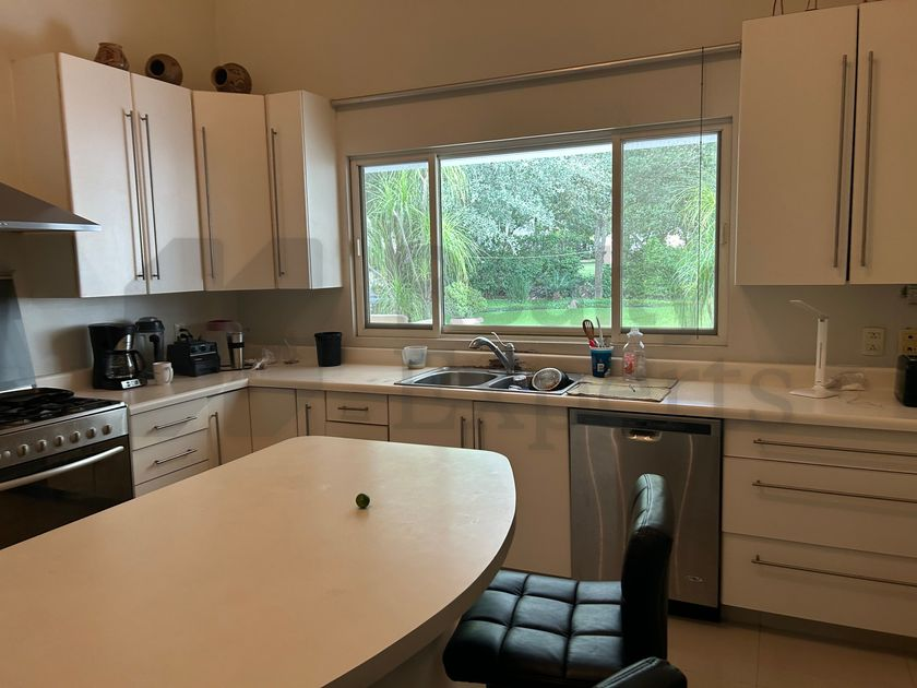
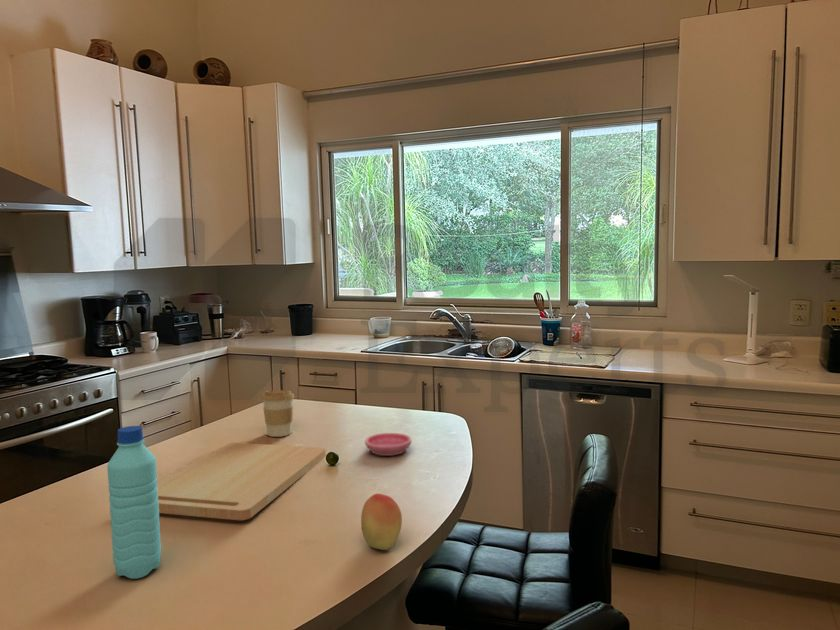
+ cutting board [157,442,326,521]
+ saucer [364,432,412,457]
+ fruit [360,493,403,551]
+ water bottle [106,425,162,580]
+ coffee cup [261,389,295,438]
